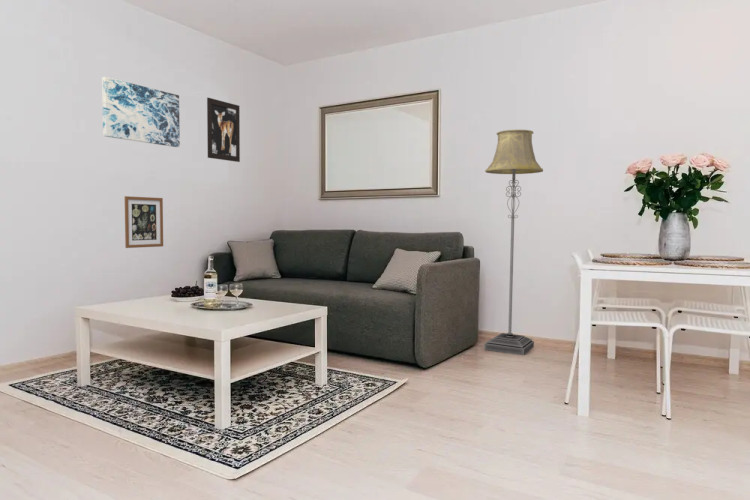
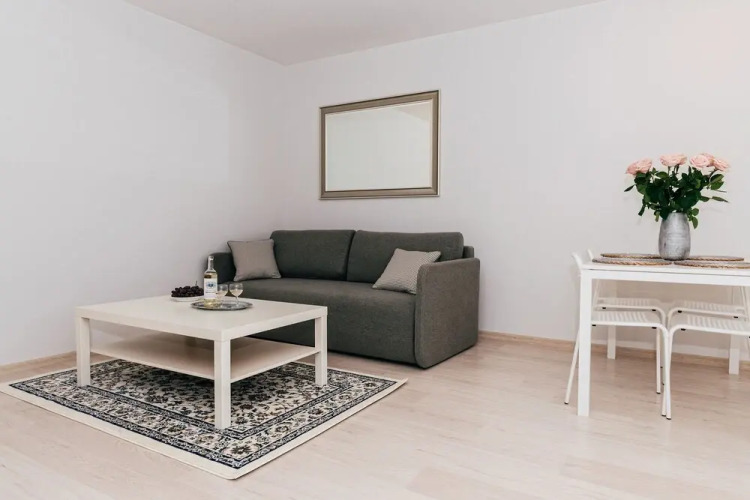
- wall art [101,76,181,148]
- floor lamp [483,129,544,356]
- wall art [206,97,241,163]
- wall art [124,195,164,249]
